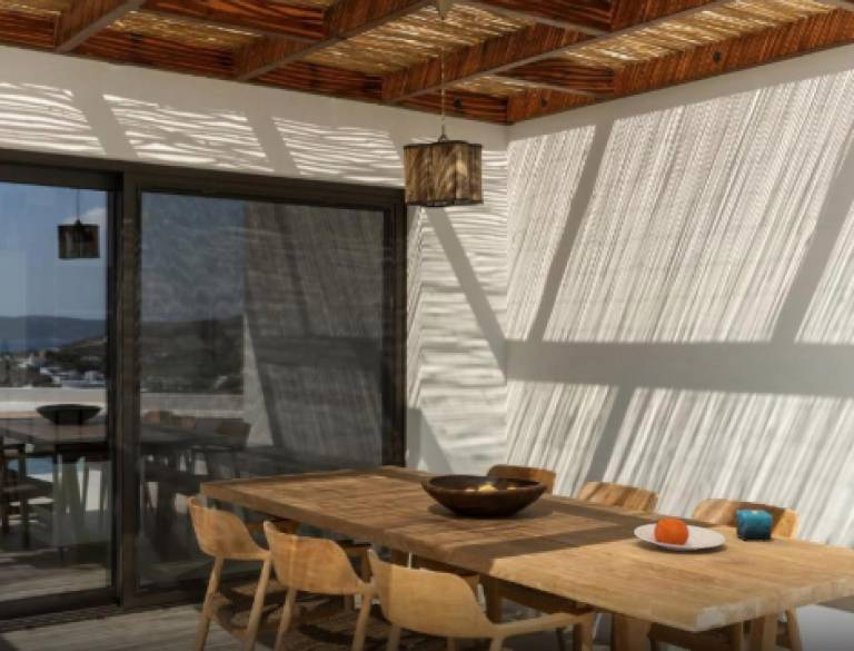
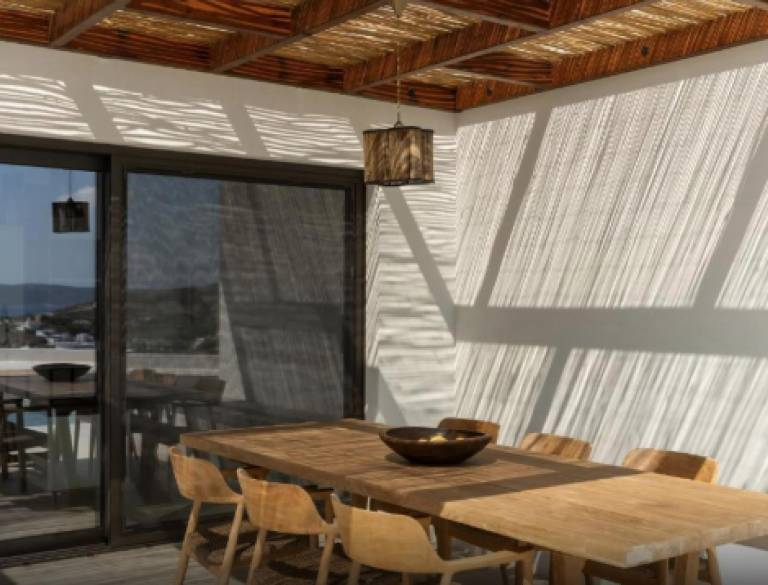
- candle [735,504,774,543]
- plate [633,516,727,552]
